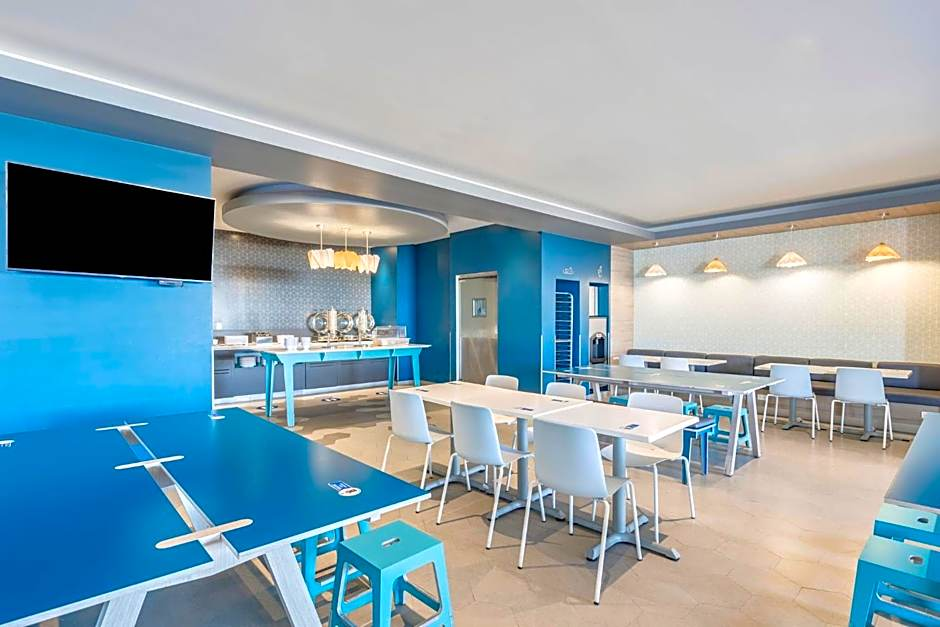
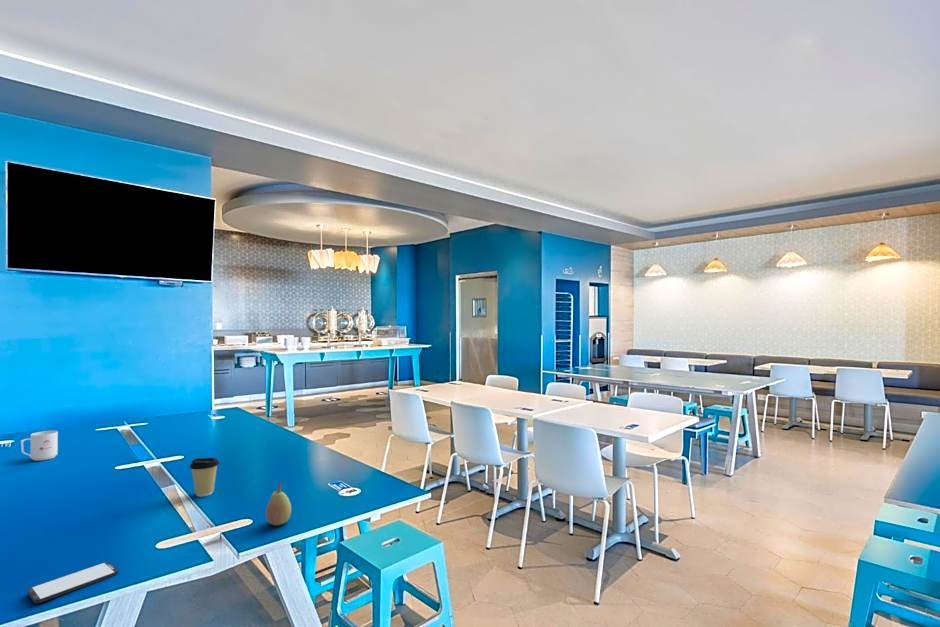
+ coffee cup [189,457,220,498]
+ fruit [265,481,292,527]
+ mug [20,430,59,462]
+ smartphone [27,561,119,605]
